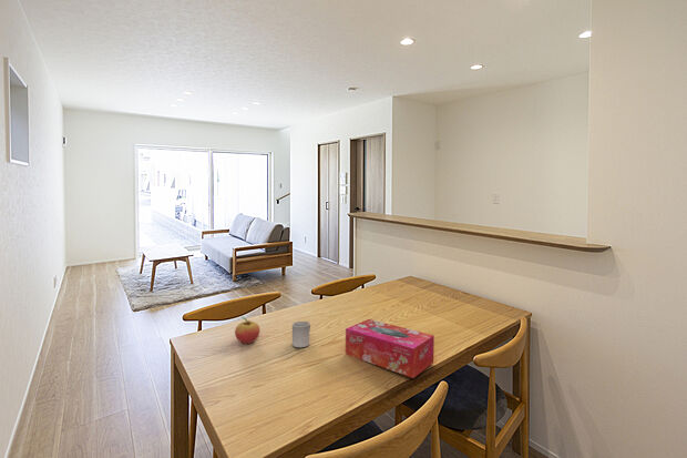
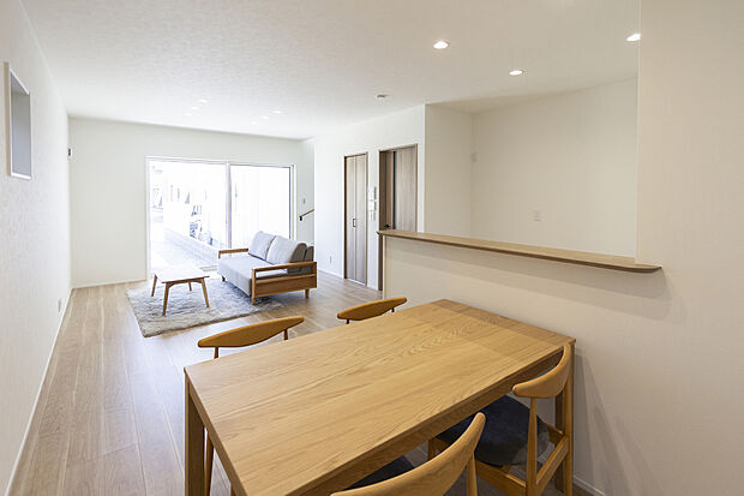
- cup [291,320,311,348]
- fruit [234,315,262,345]
- tissue box [345,318,435,379]
